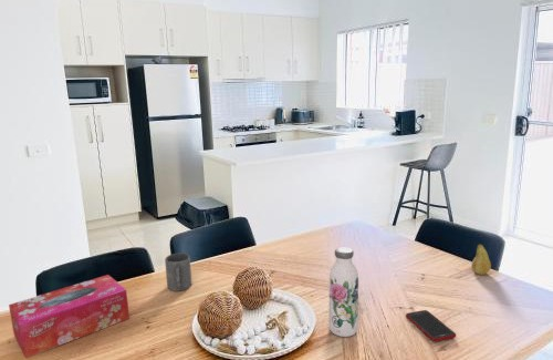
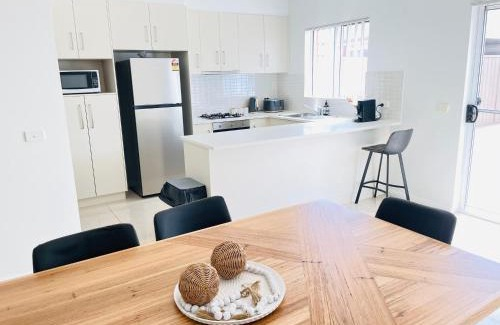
- tissue box [8,274,131,359]
- water bottle [328,247,359,338]
- cell phone [405,309,457,342]
- mug [164,251,192,292]
- fruit [470,244,492,276]
